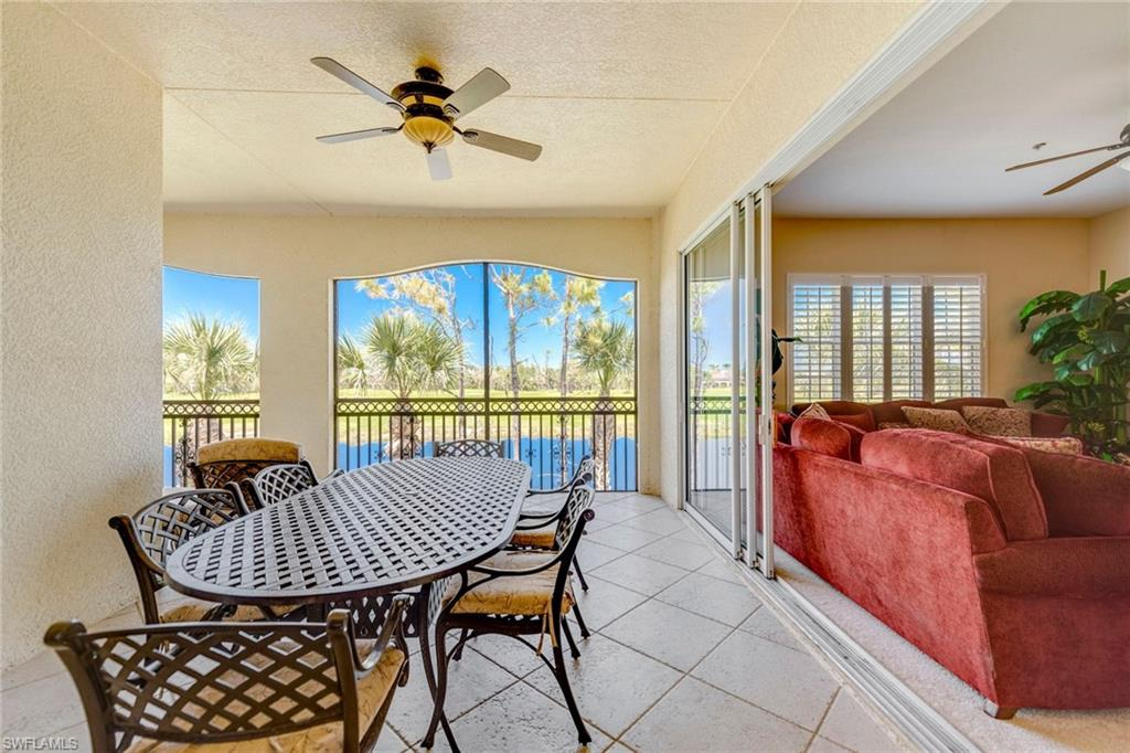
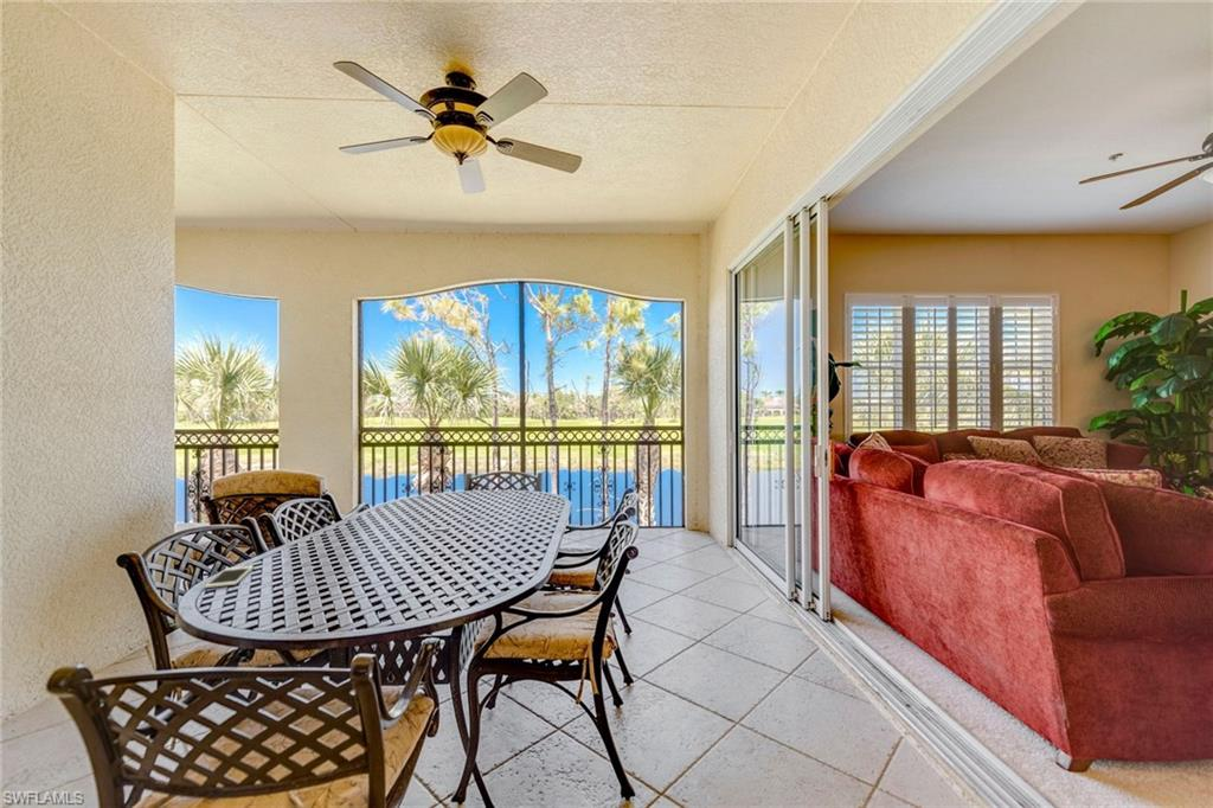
+ cell phone [204,565,255,589]
